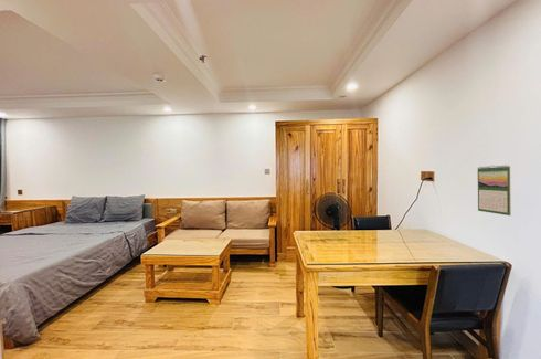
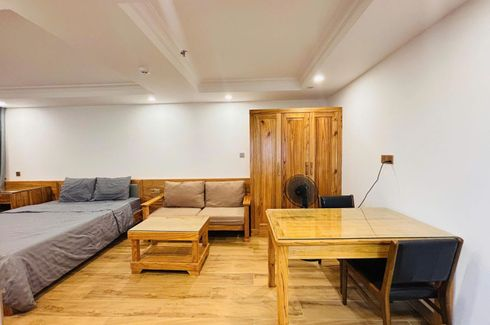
- calendar [477,165,512,217]
